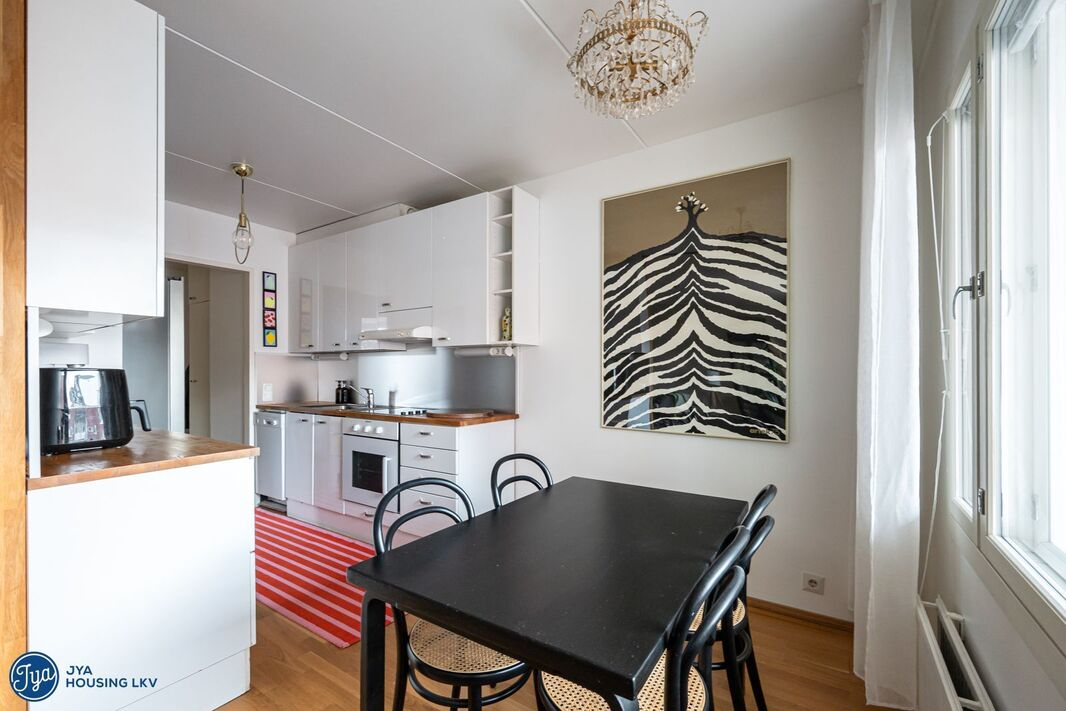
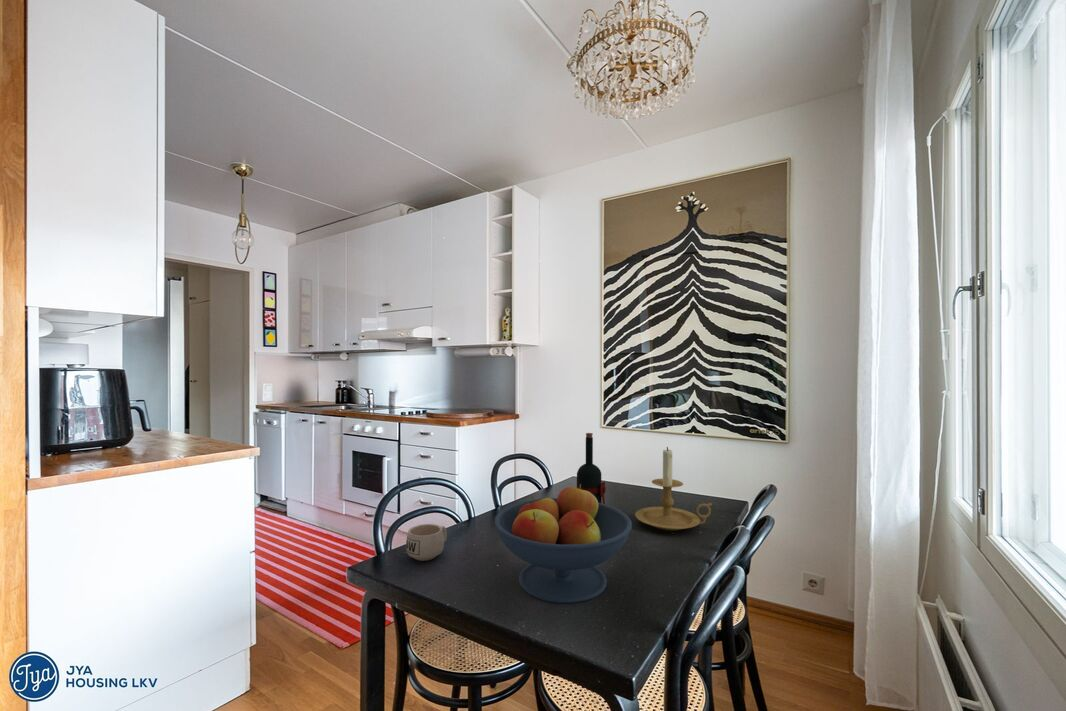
+ candle holder [634,446,713,531]
+ wine bottle [576,432,607,504]
+ fruit bowl [494,484,633,604]
+ mug [405,523,448,562]
